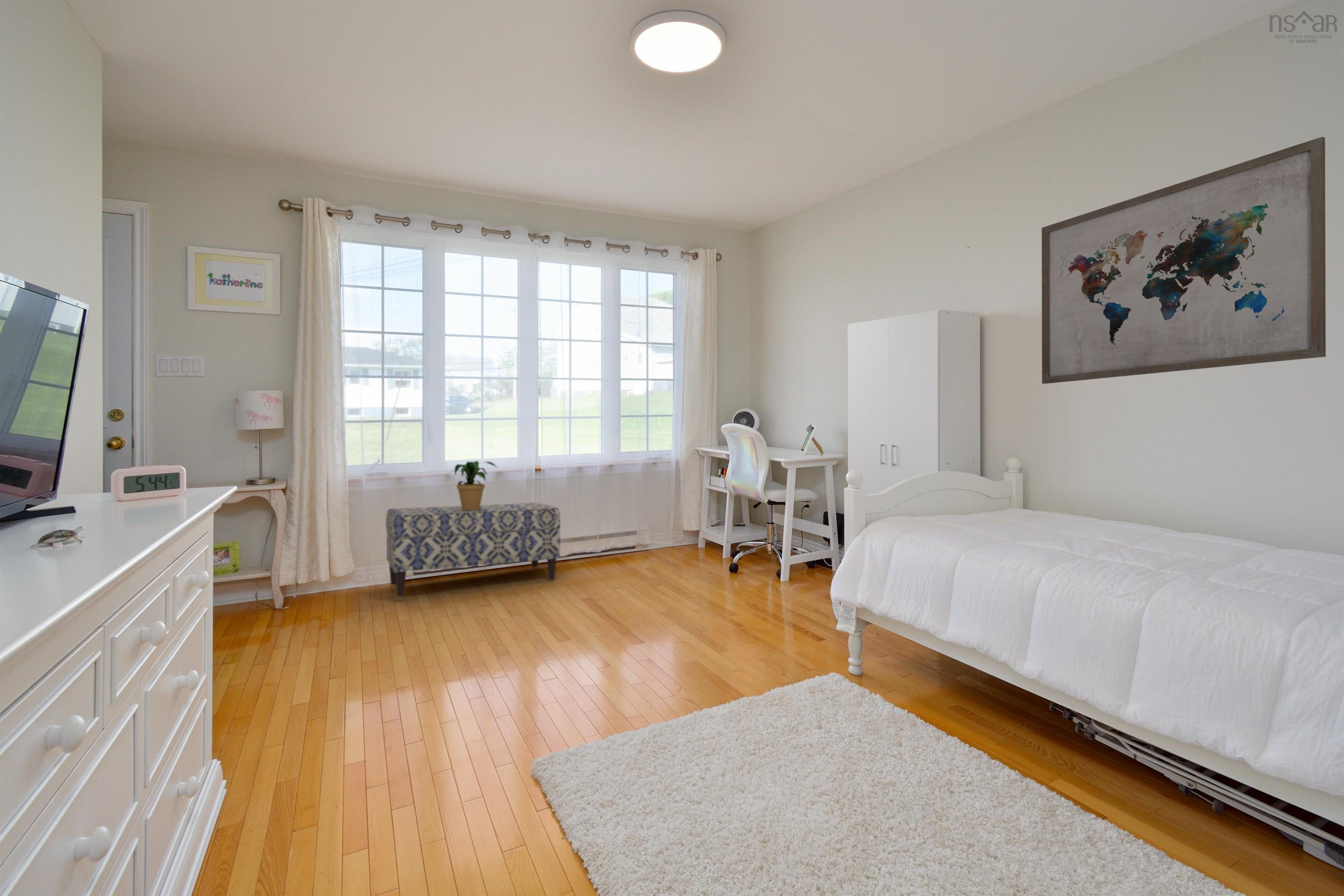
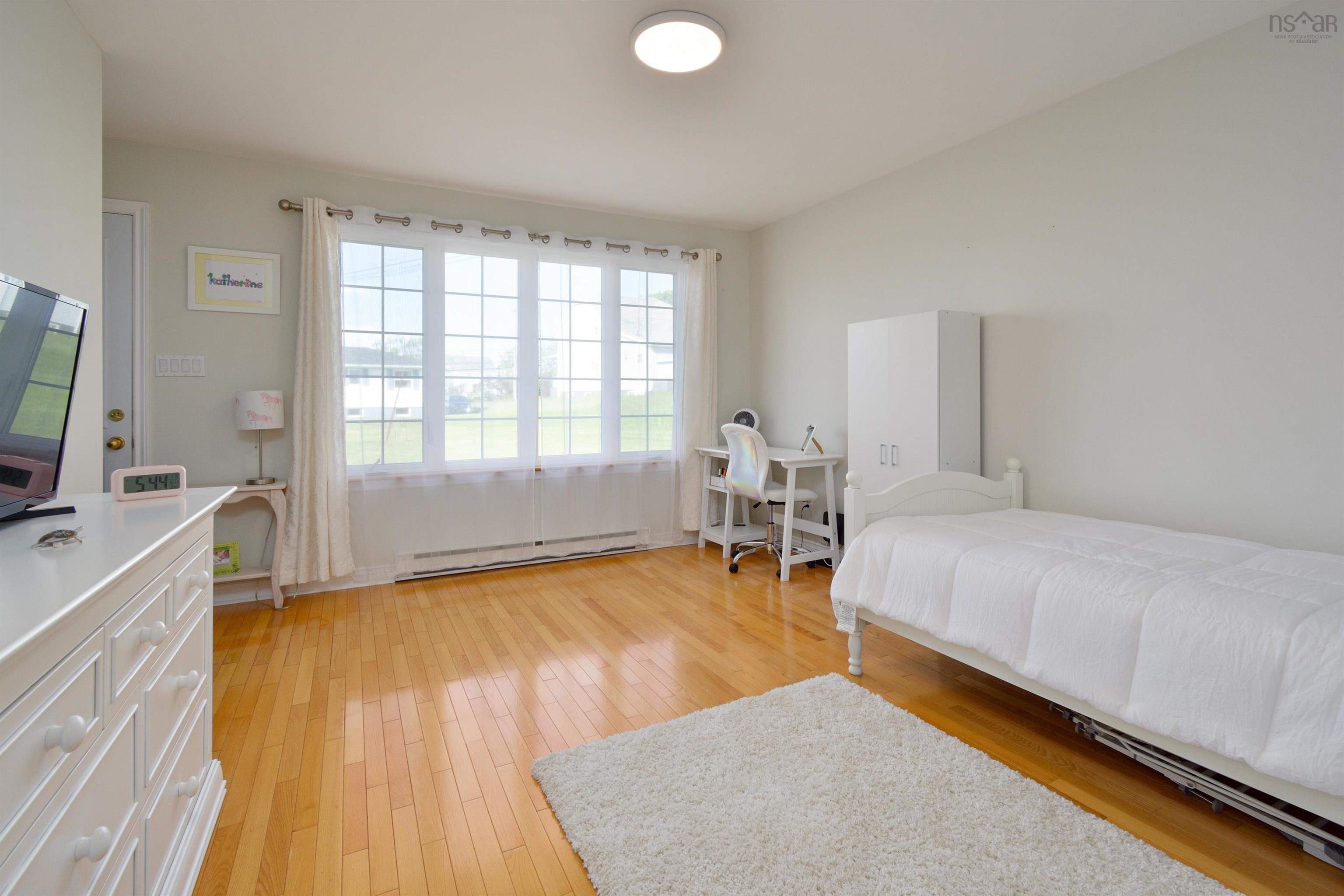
- bench [385,502,561,598]
- potted plant [441,461,497,511]
- wall art [1041,136,1326,384]
